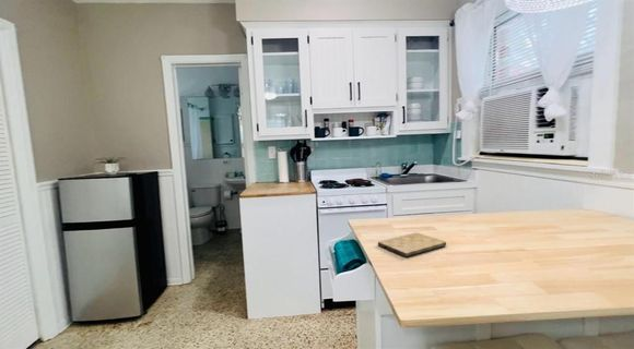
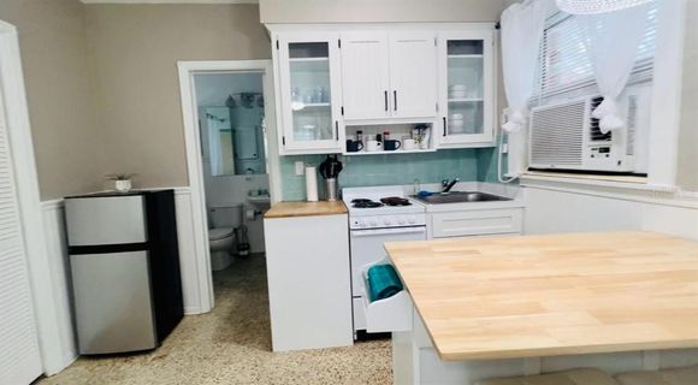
- cutting board [377,231,447,257]
